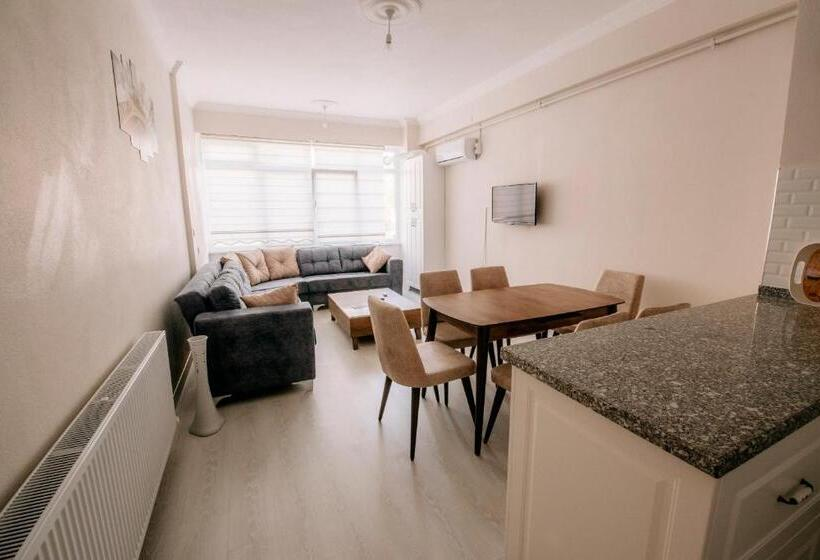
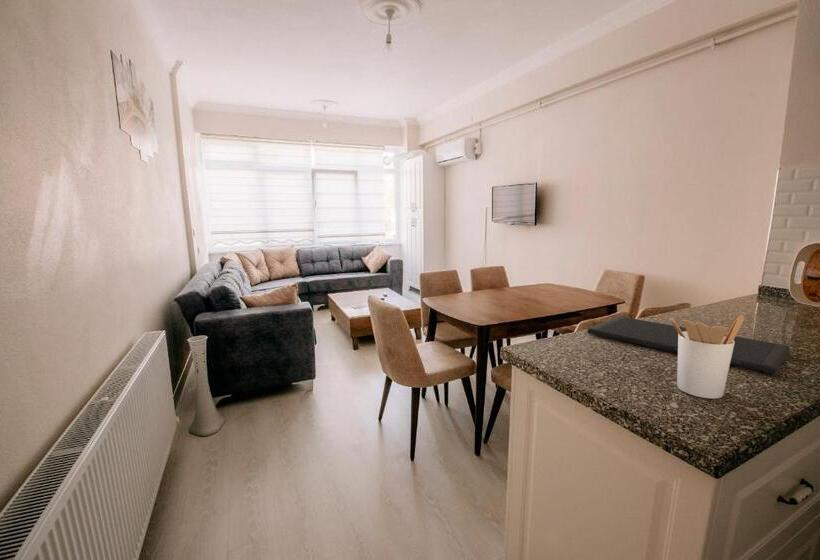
+ cutting board [586,315,791,374]
+ utensil holder [668,314,745,400]
